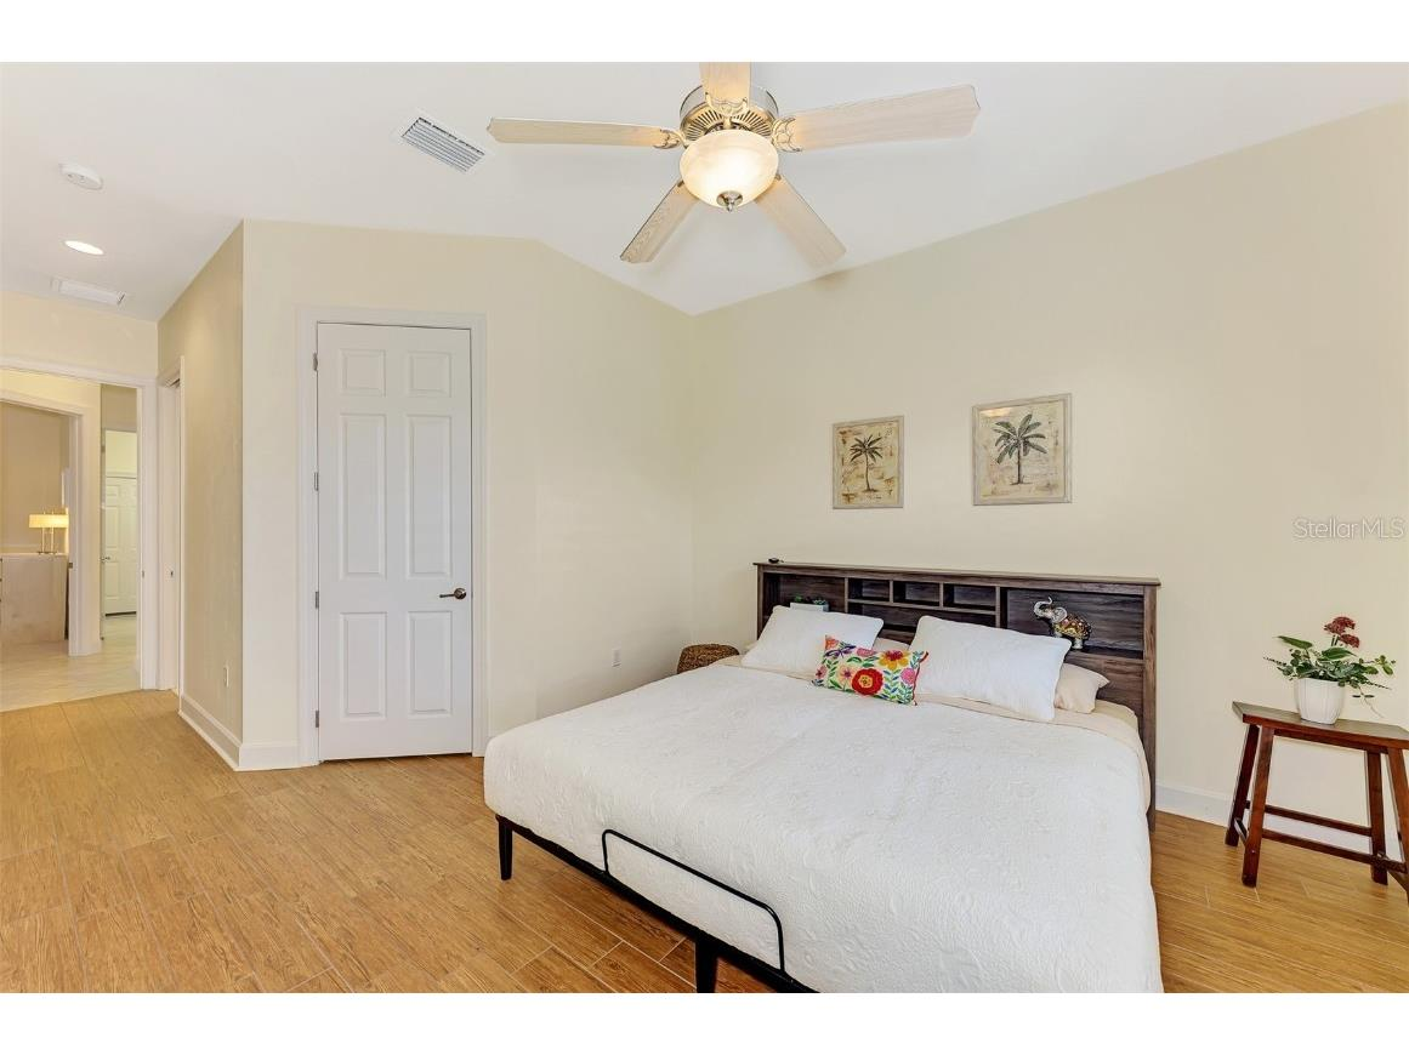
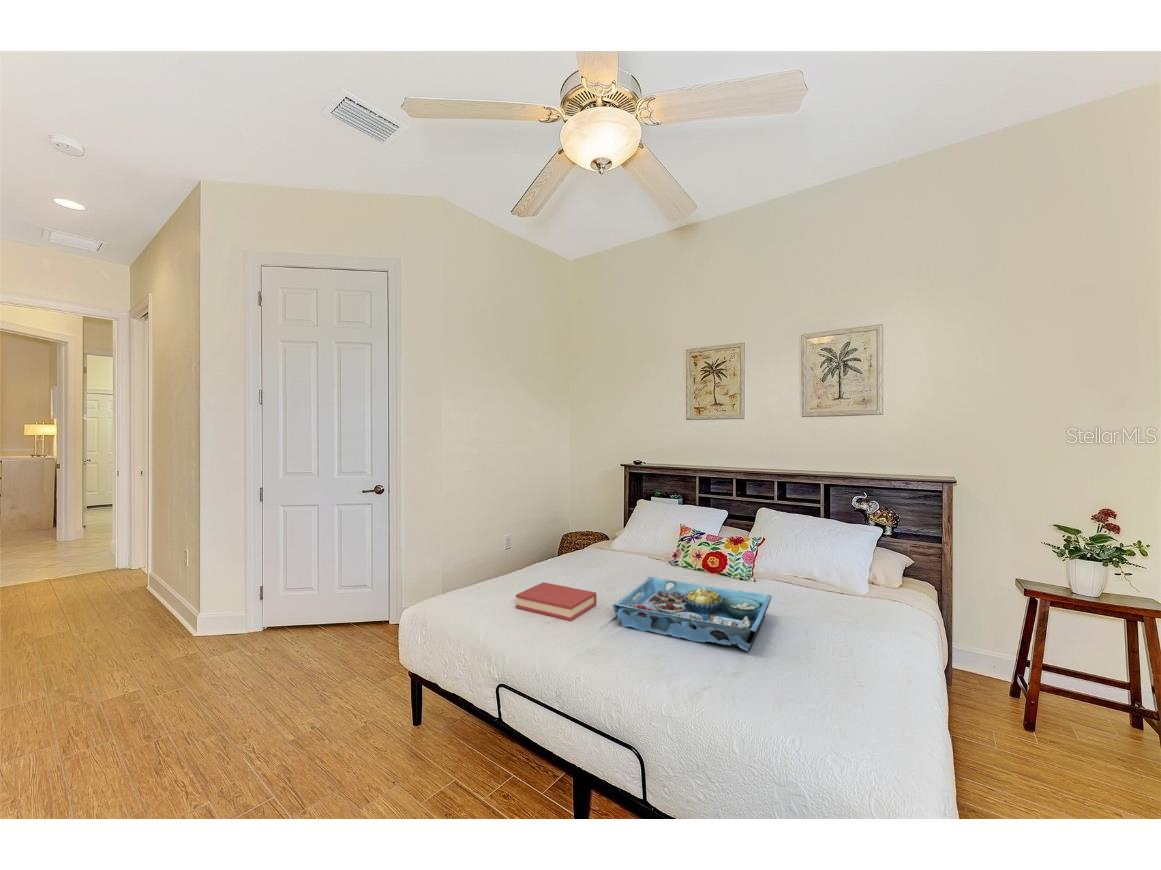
+ serving tray [612,576,773,653]
+ hardback book [515,581,597,622]
